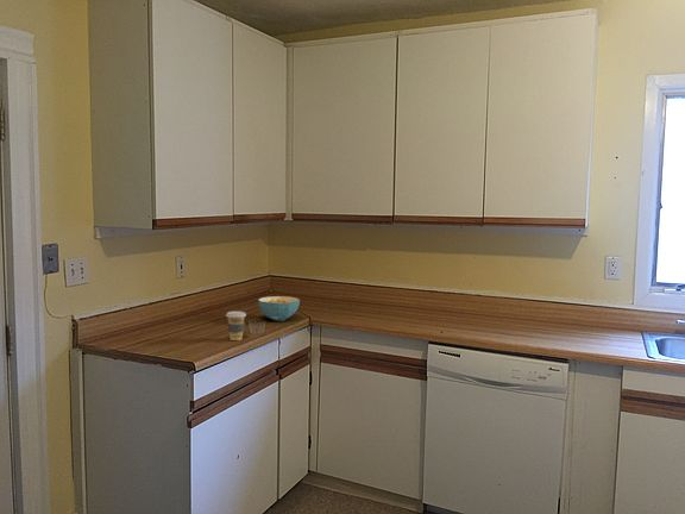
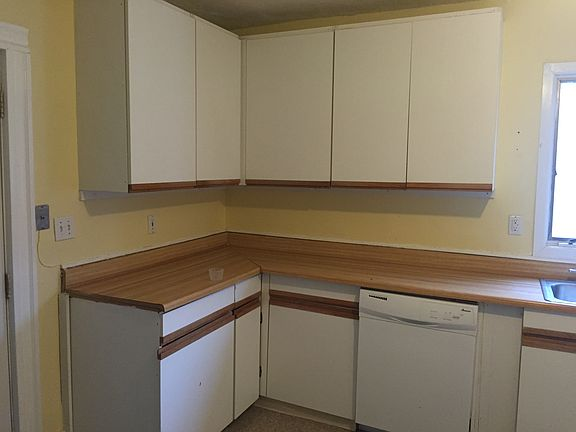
- cereal bowl [257,295,301,322]
- coffee cup [225,311,247,341]
